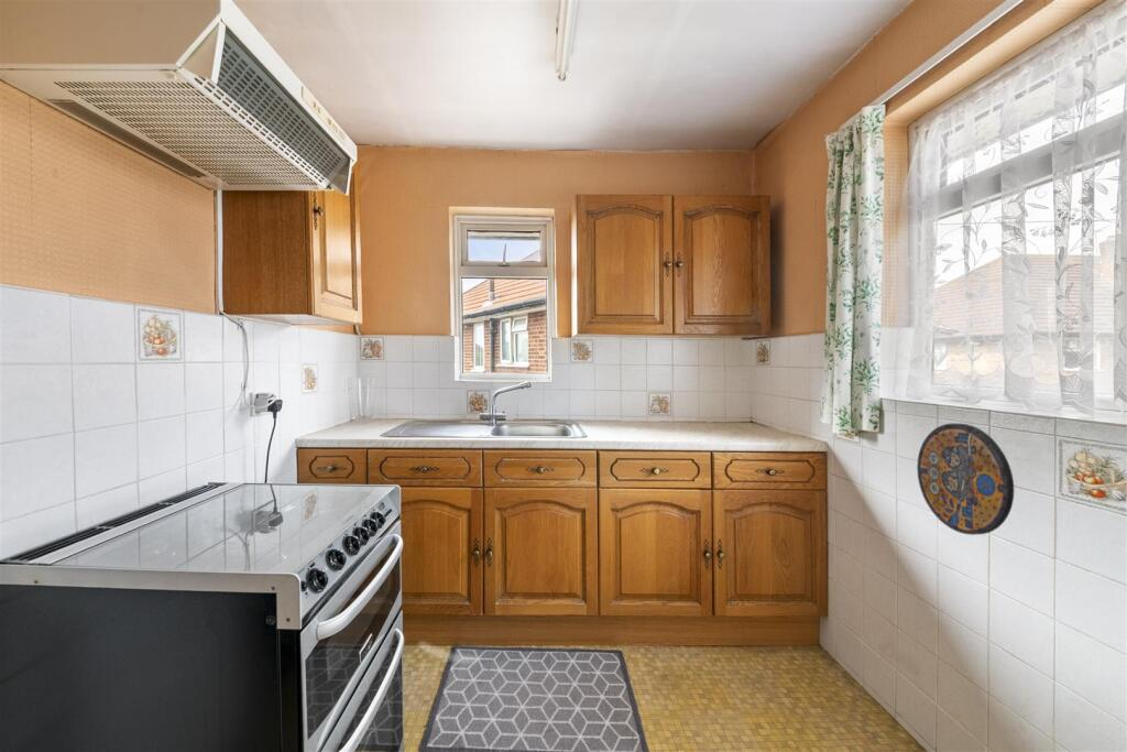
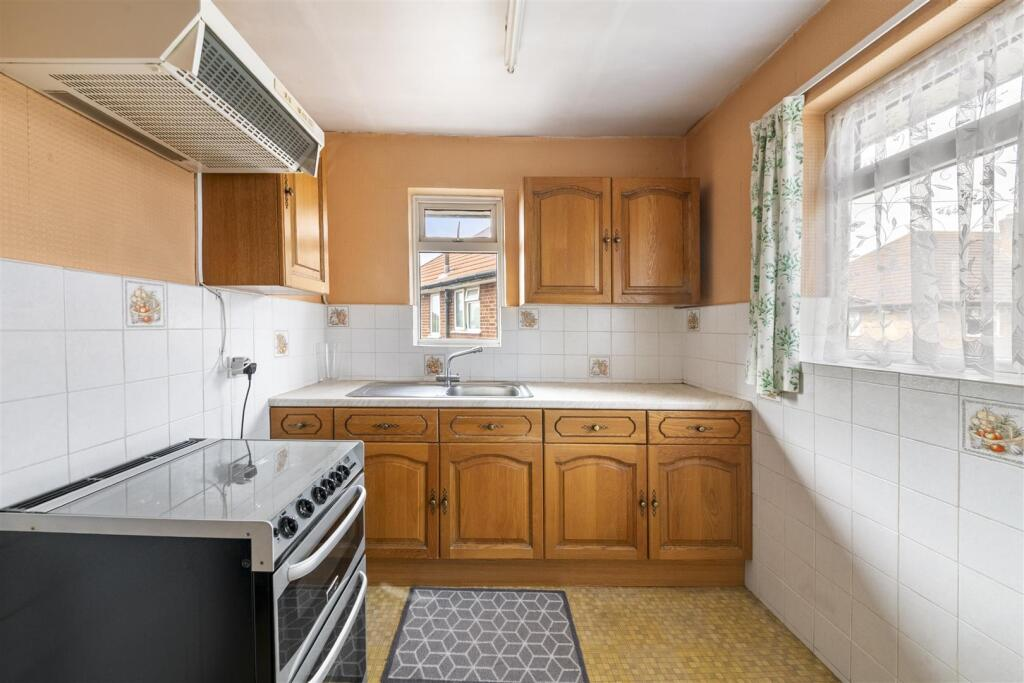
- manhole cover [916,423,1015,536]
